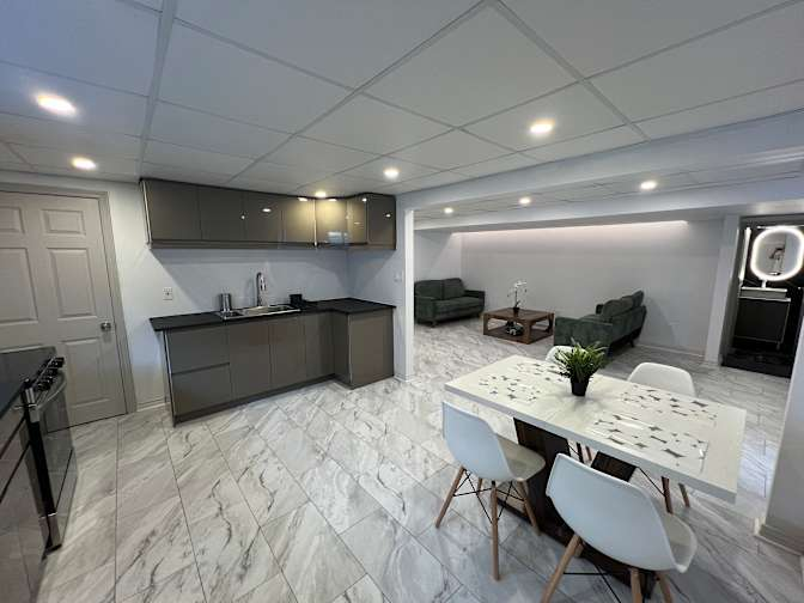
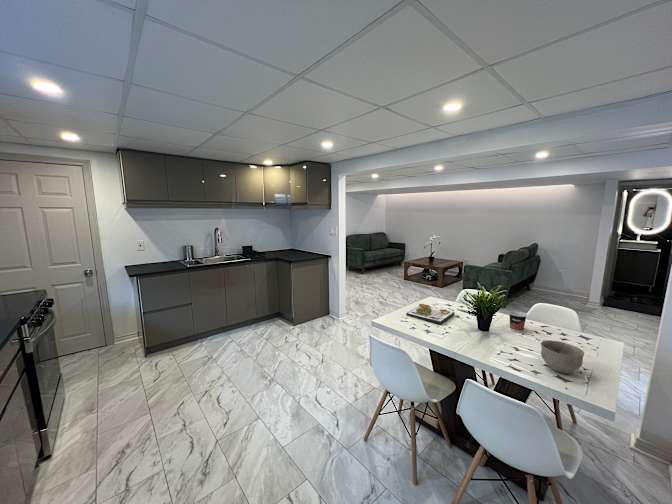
+ dinner plate [405,303,456,325]
+ cup [508,310,528,333]
+ bowl [540,339,585,375]
